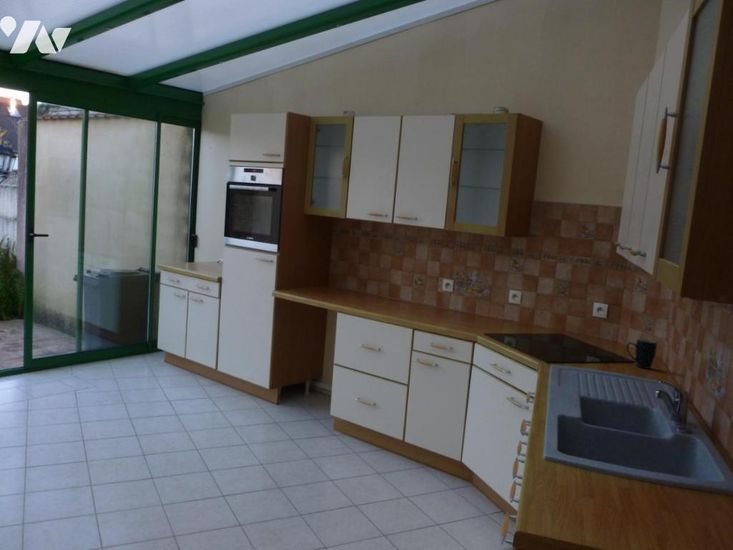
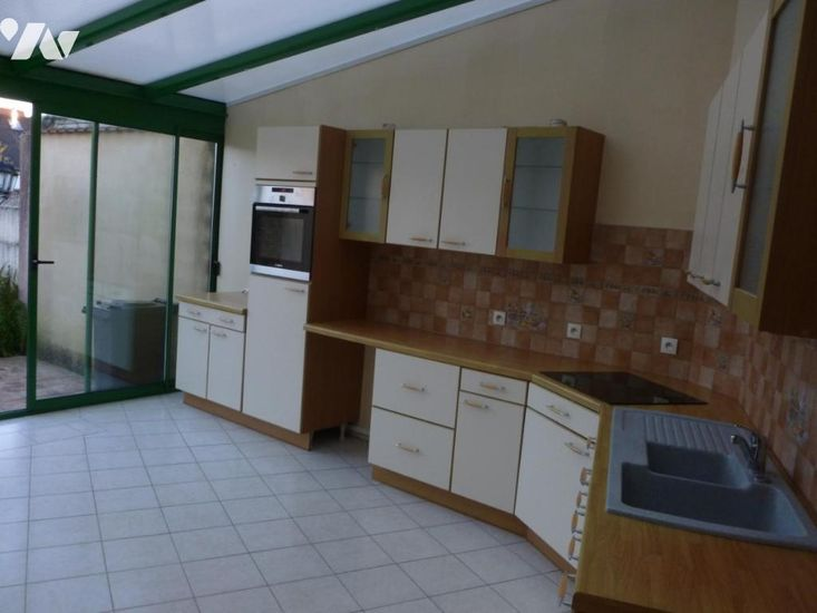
- mug [625,338,658,370]
